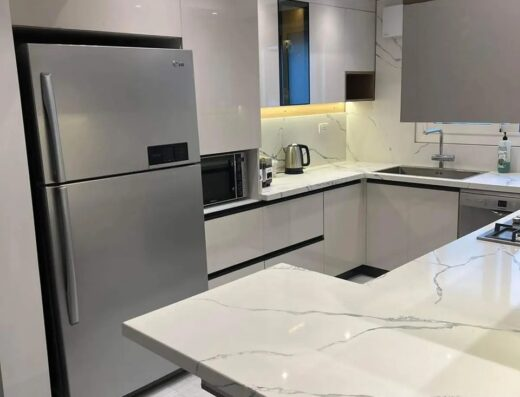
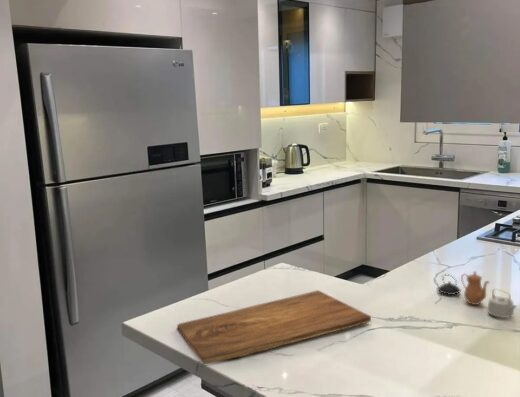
+ cutting board [176,289,372,365]
+ teapot [437,270,518,319]
